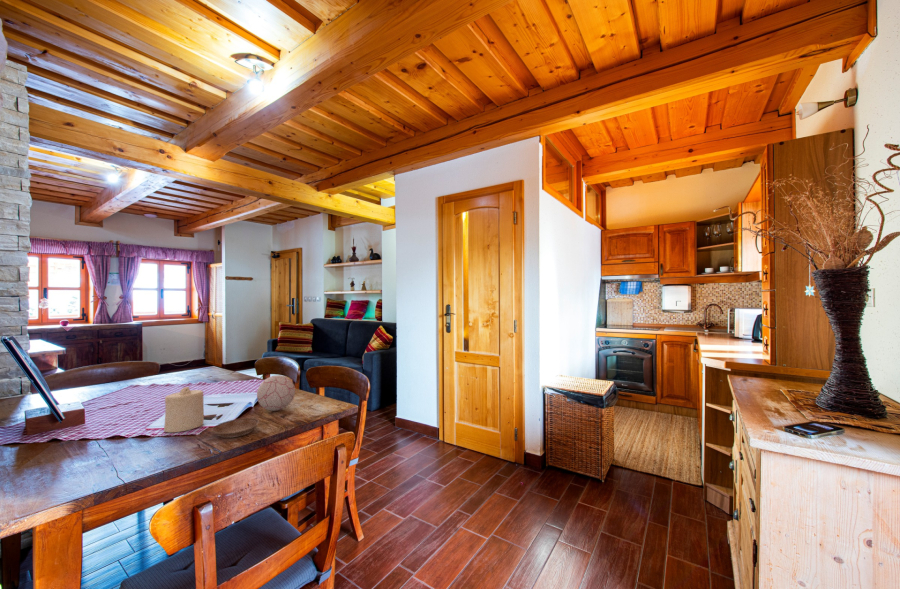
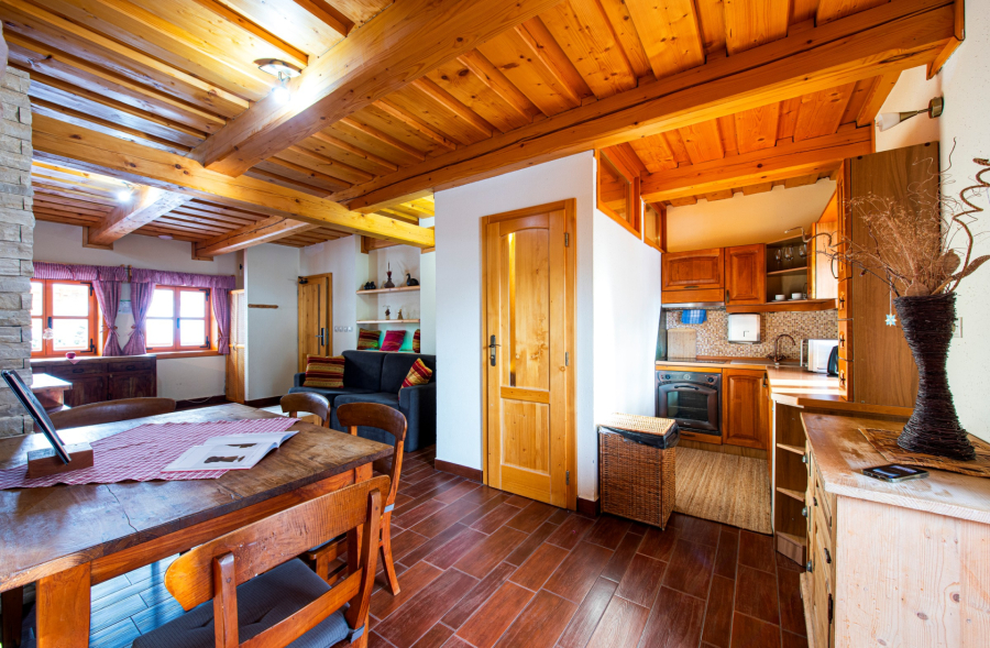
- candle [163,386,205,433]
- decorative ball [256,374,296,412]
- saucer [211,417,260,439]
